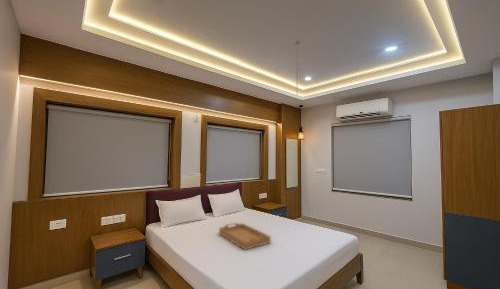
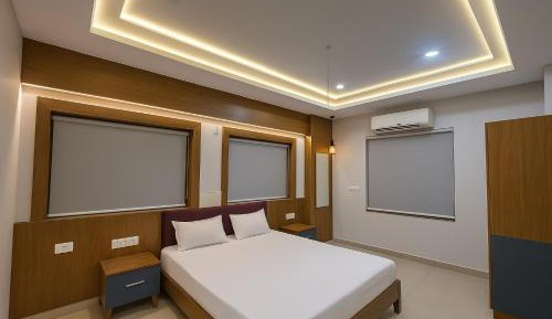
- serving tray [218,222,272,251]
